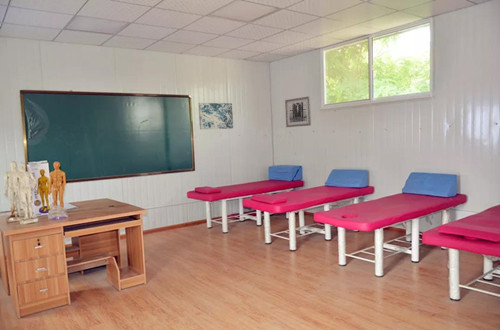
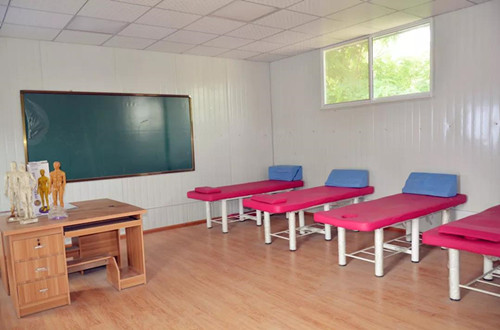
- wall art [198,102,234,130]
- wall art [284,95,312,128]
